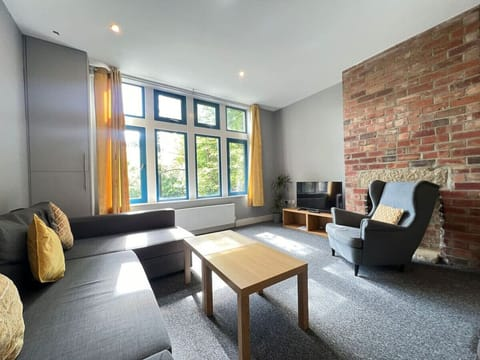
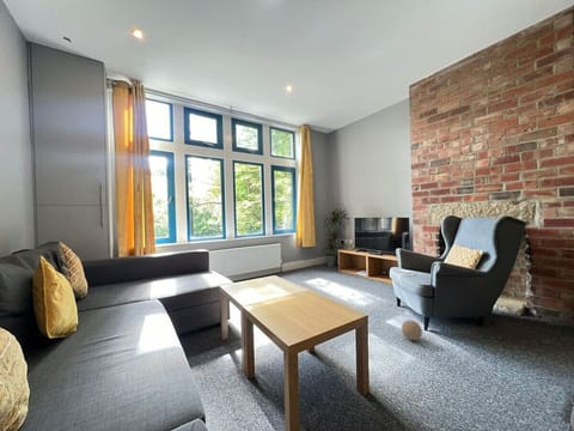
+ decorative ball [401,320,423,341]
